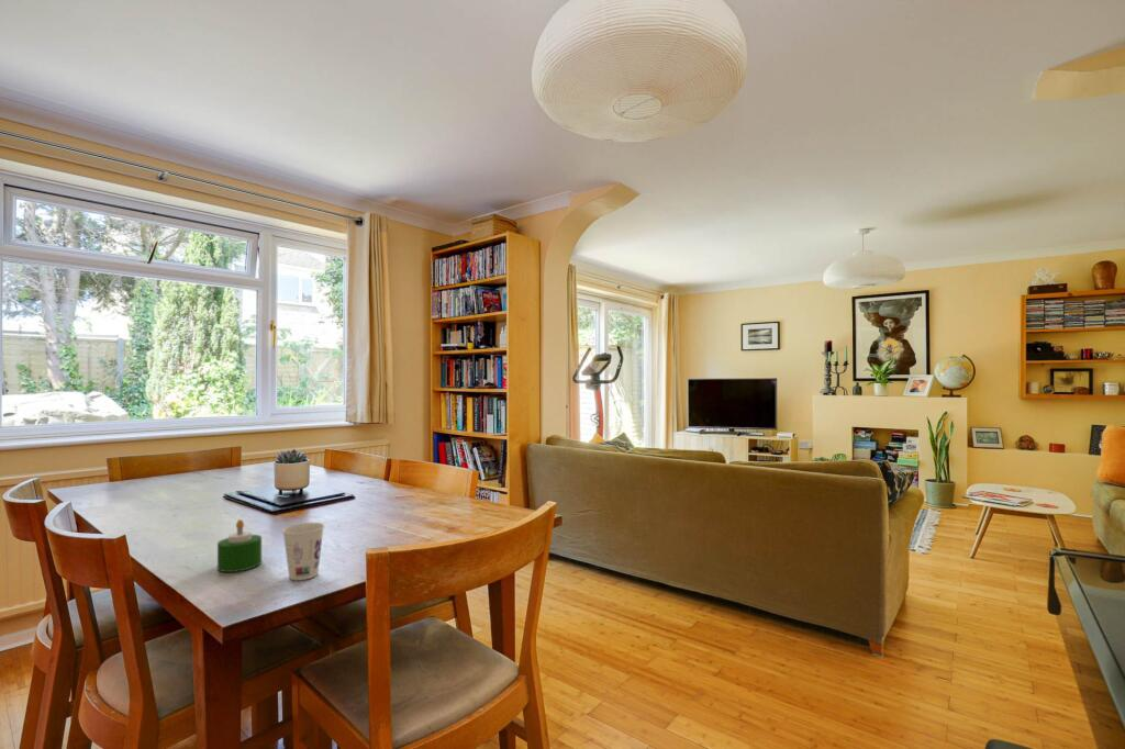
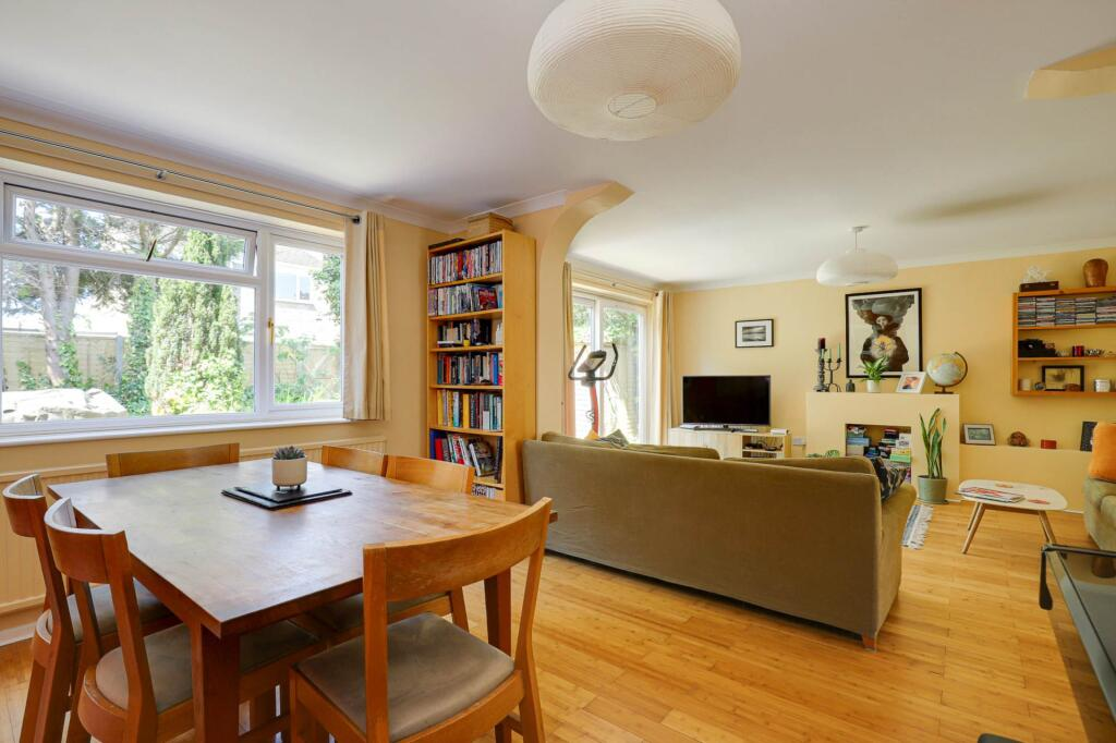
- cup [281,522,325,581]
- candle [216,518,263,573]
